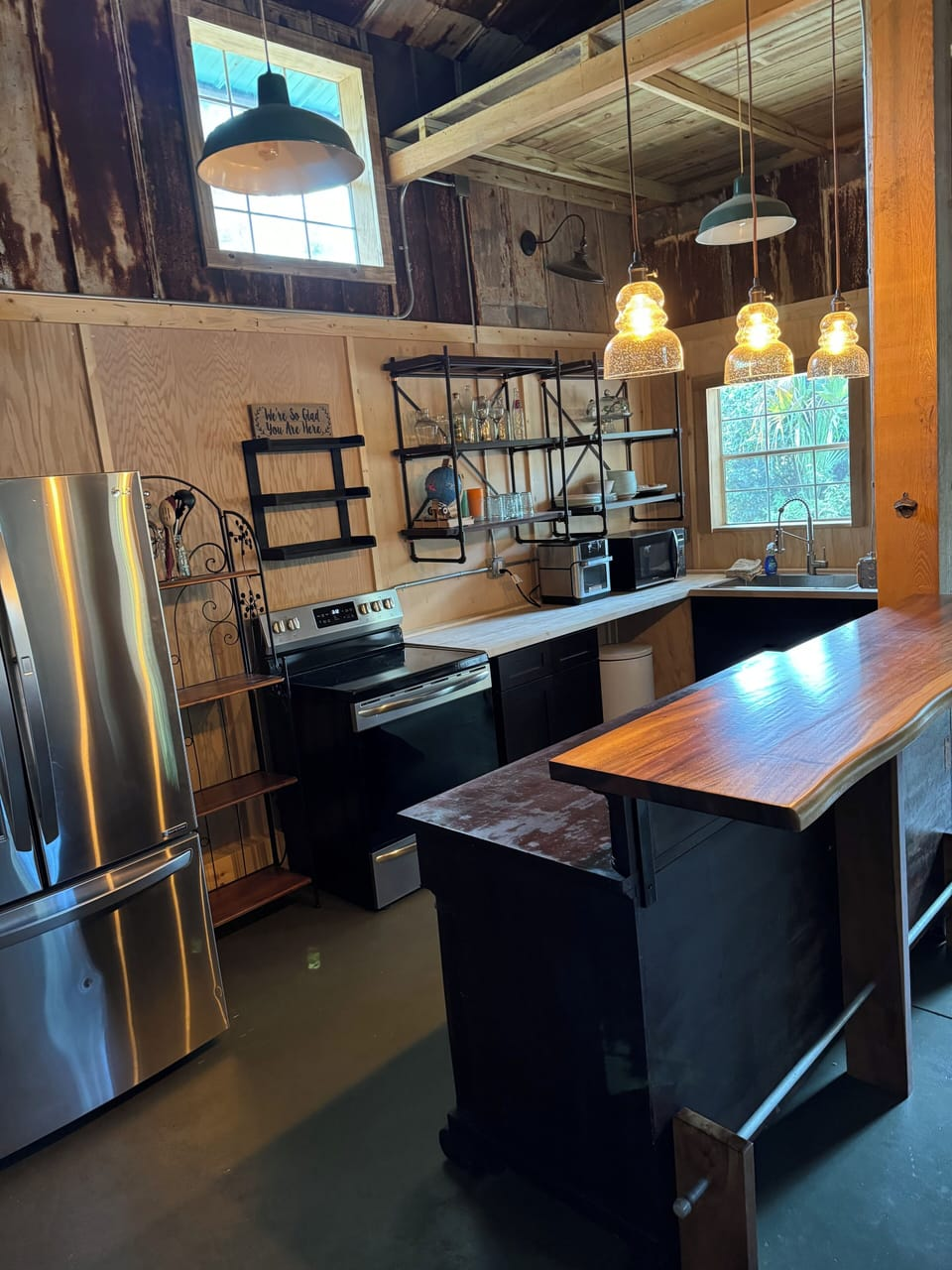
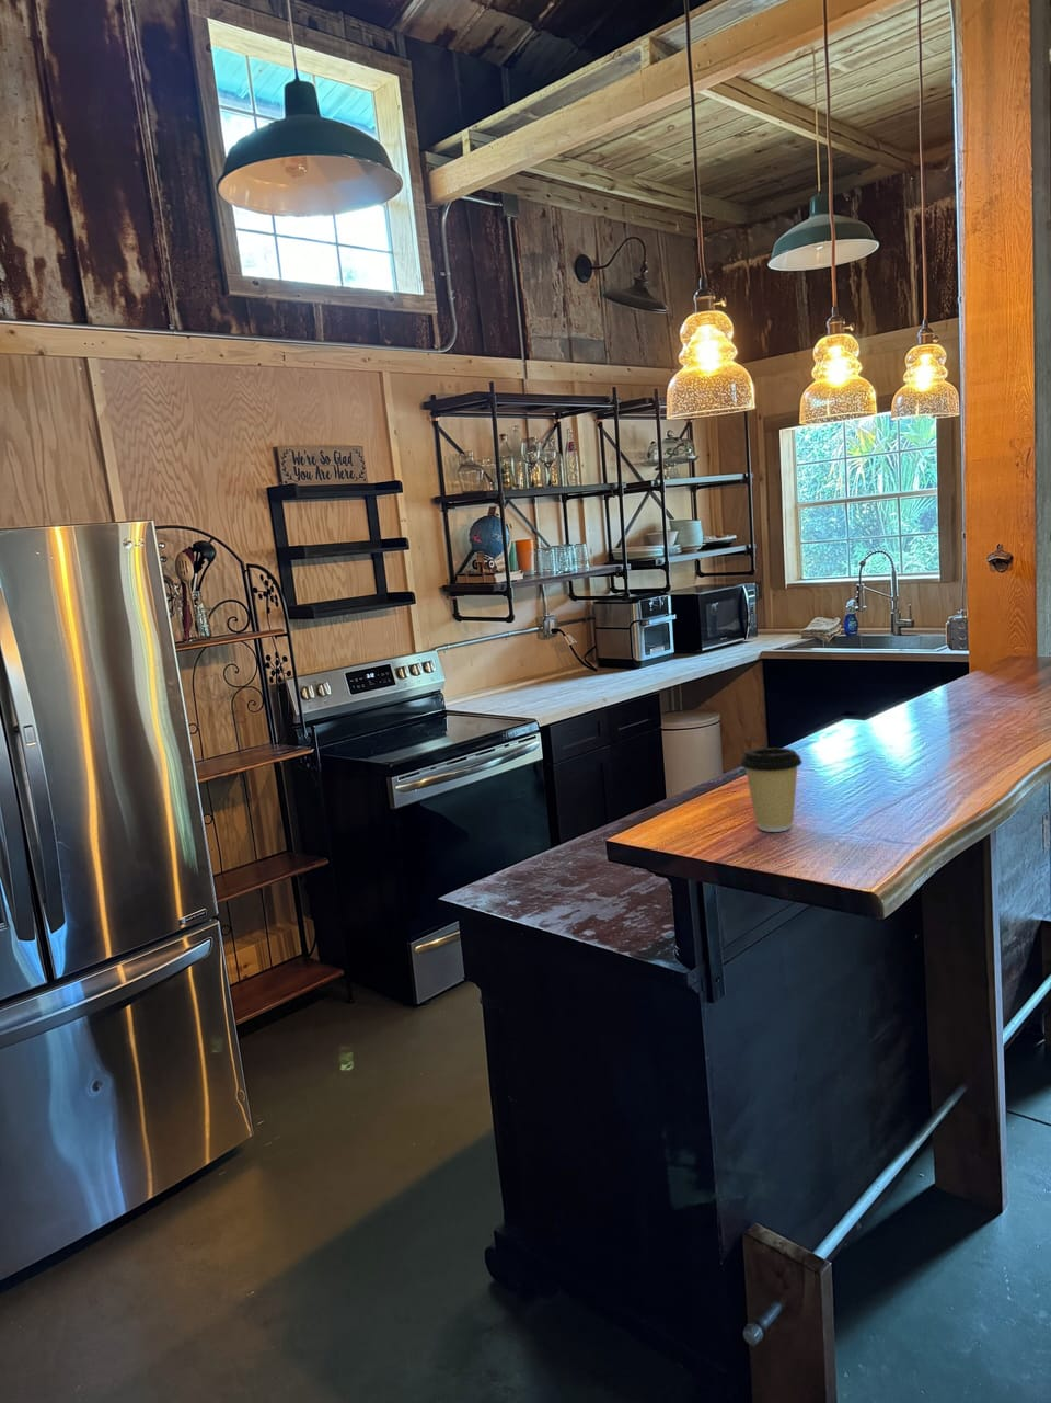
+ coffee cup [739,747,804,833]
